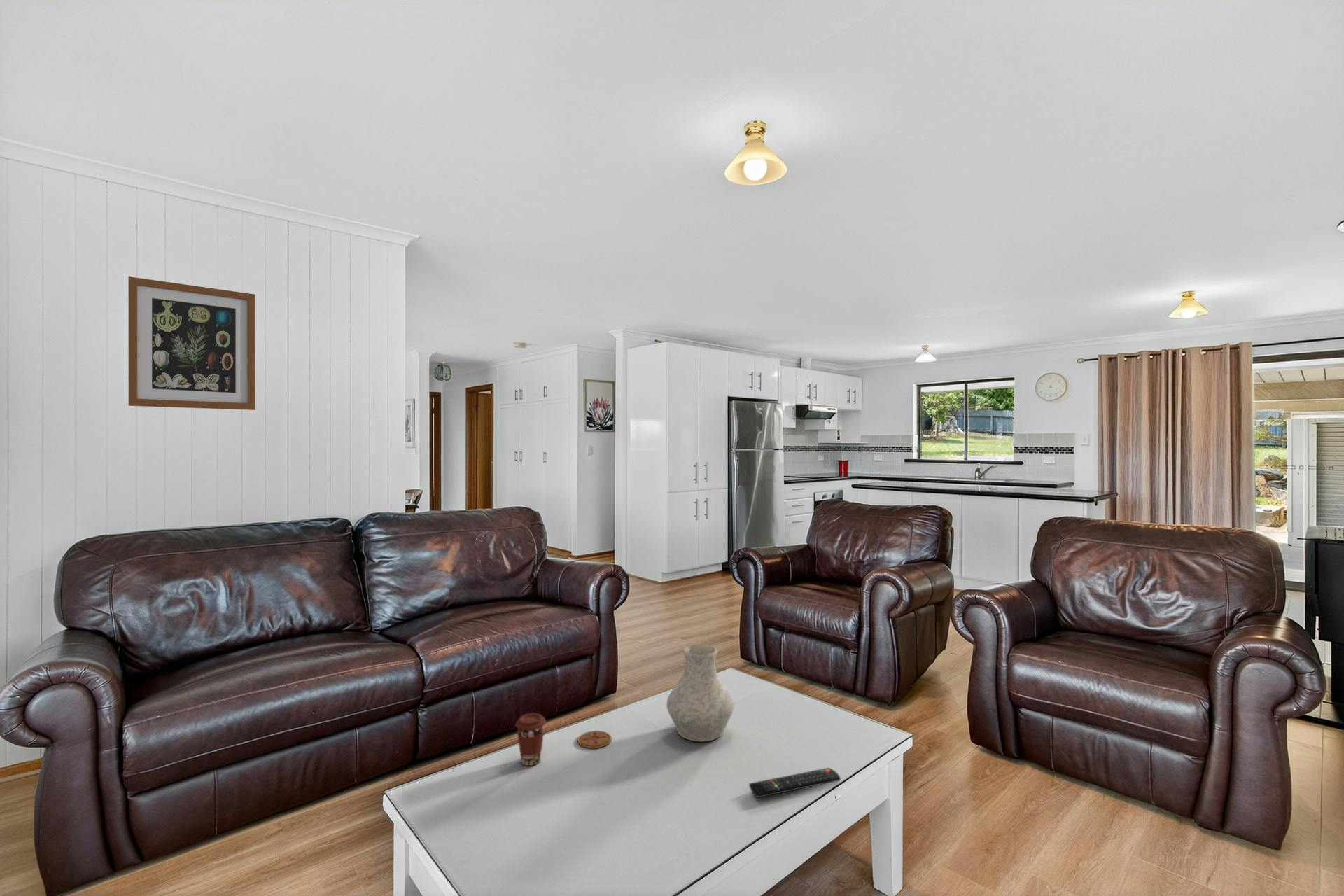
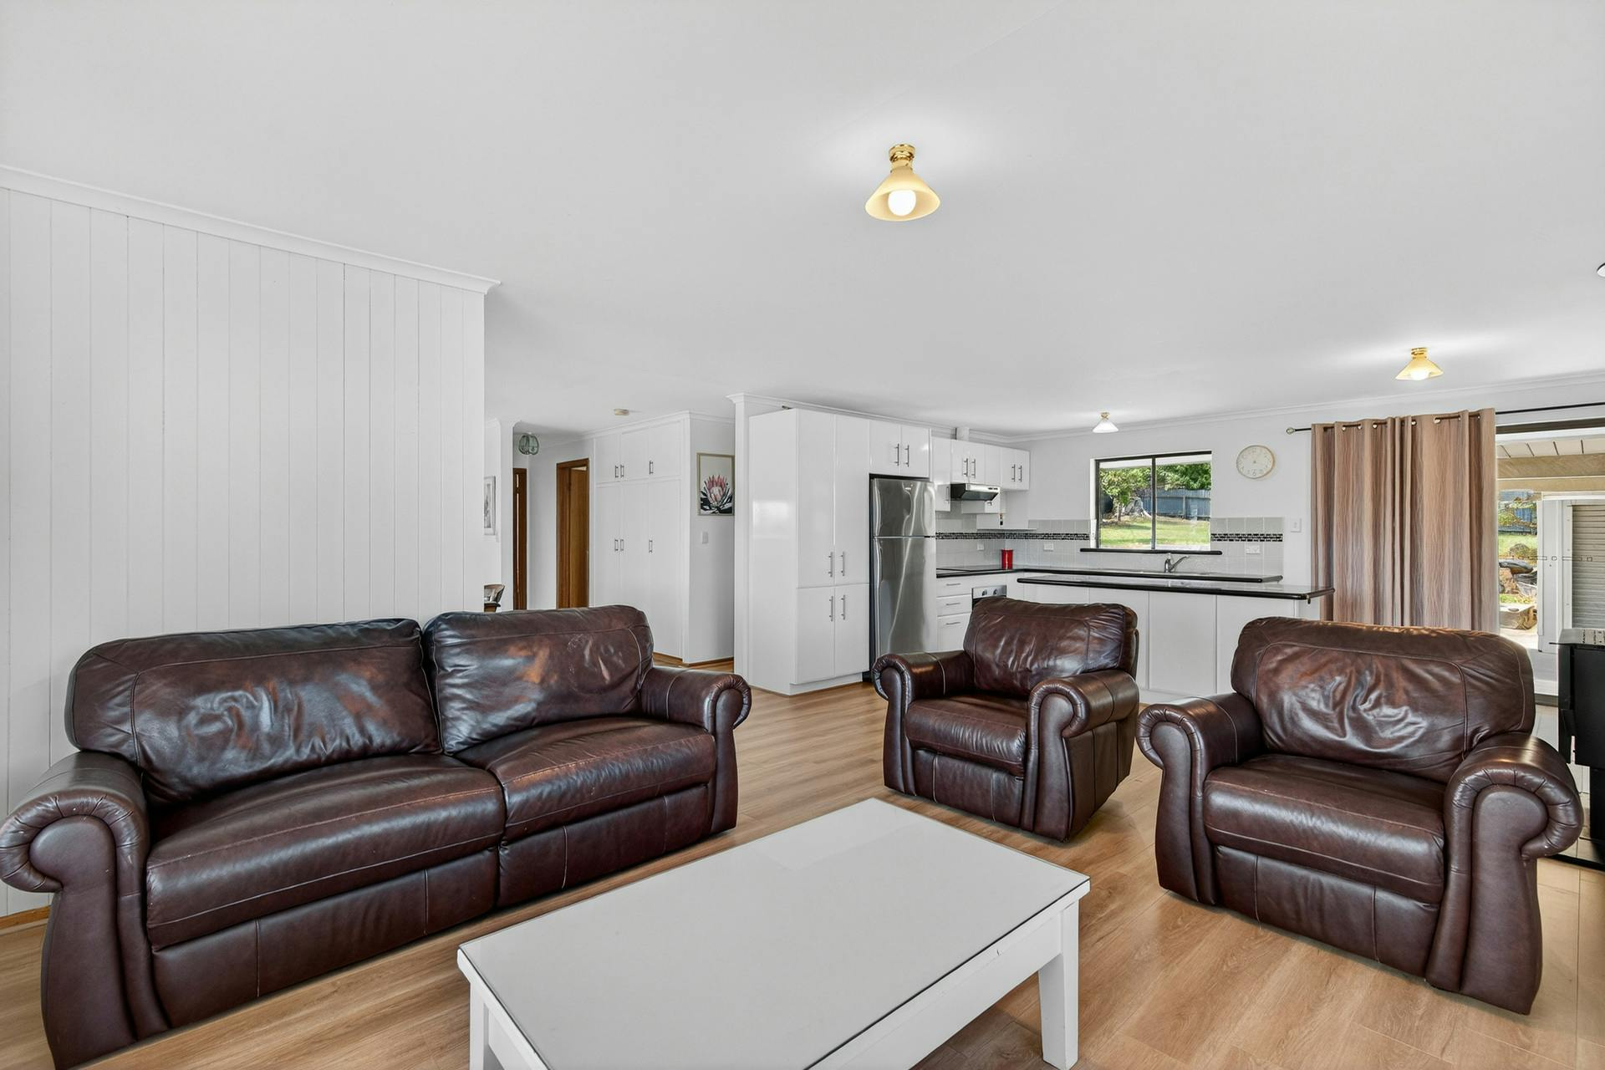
- coffee cup [514,713,547,766]
- remote control [748,767,841,798]
- wall art [127,276,256,411]
- coaster [577,730,612,750]
- vase [666,644,735,743]
